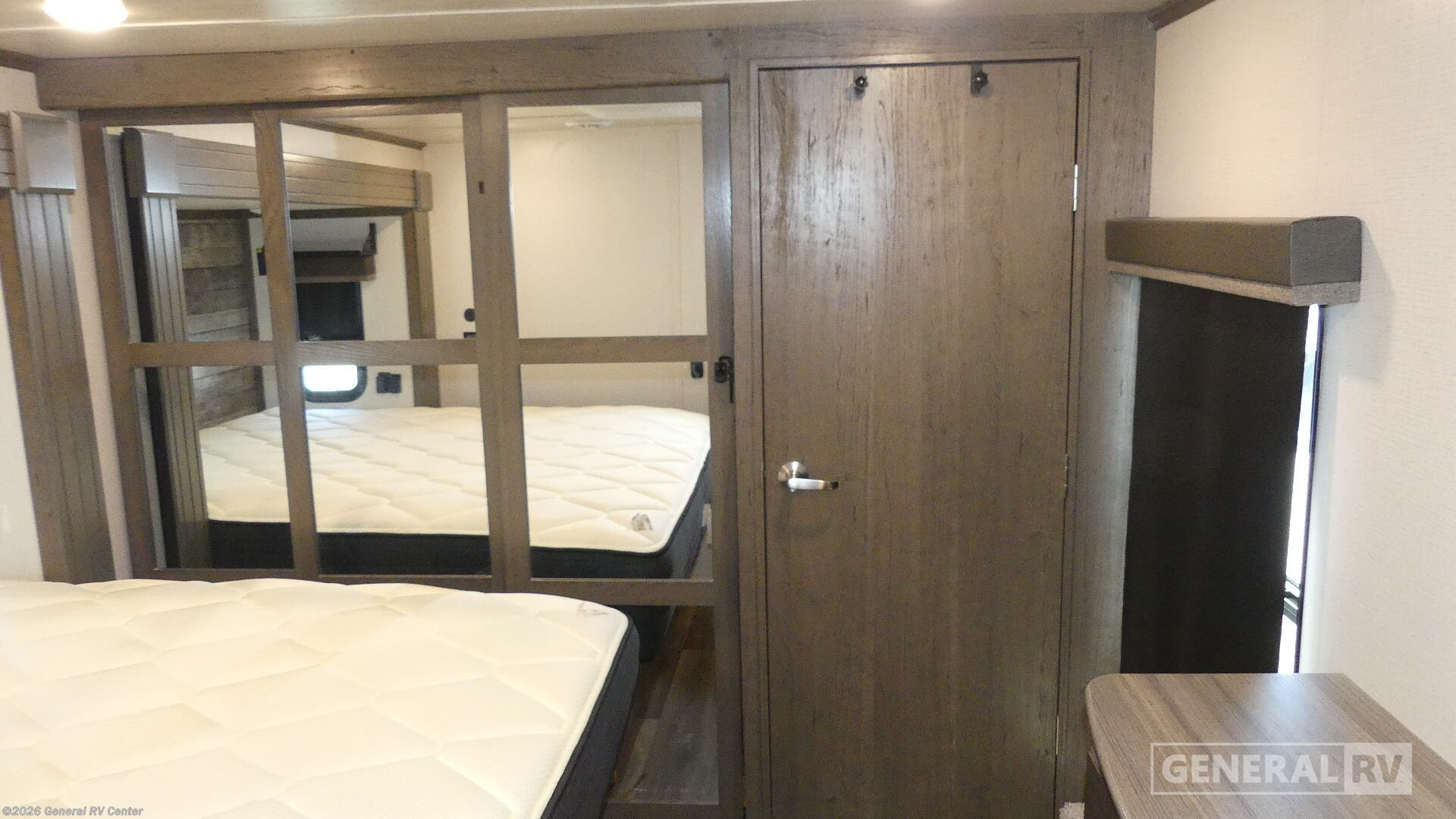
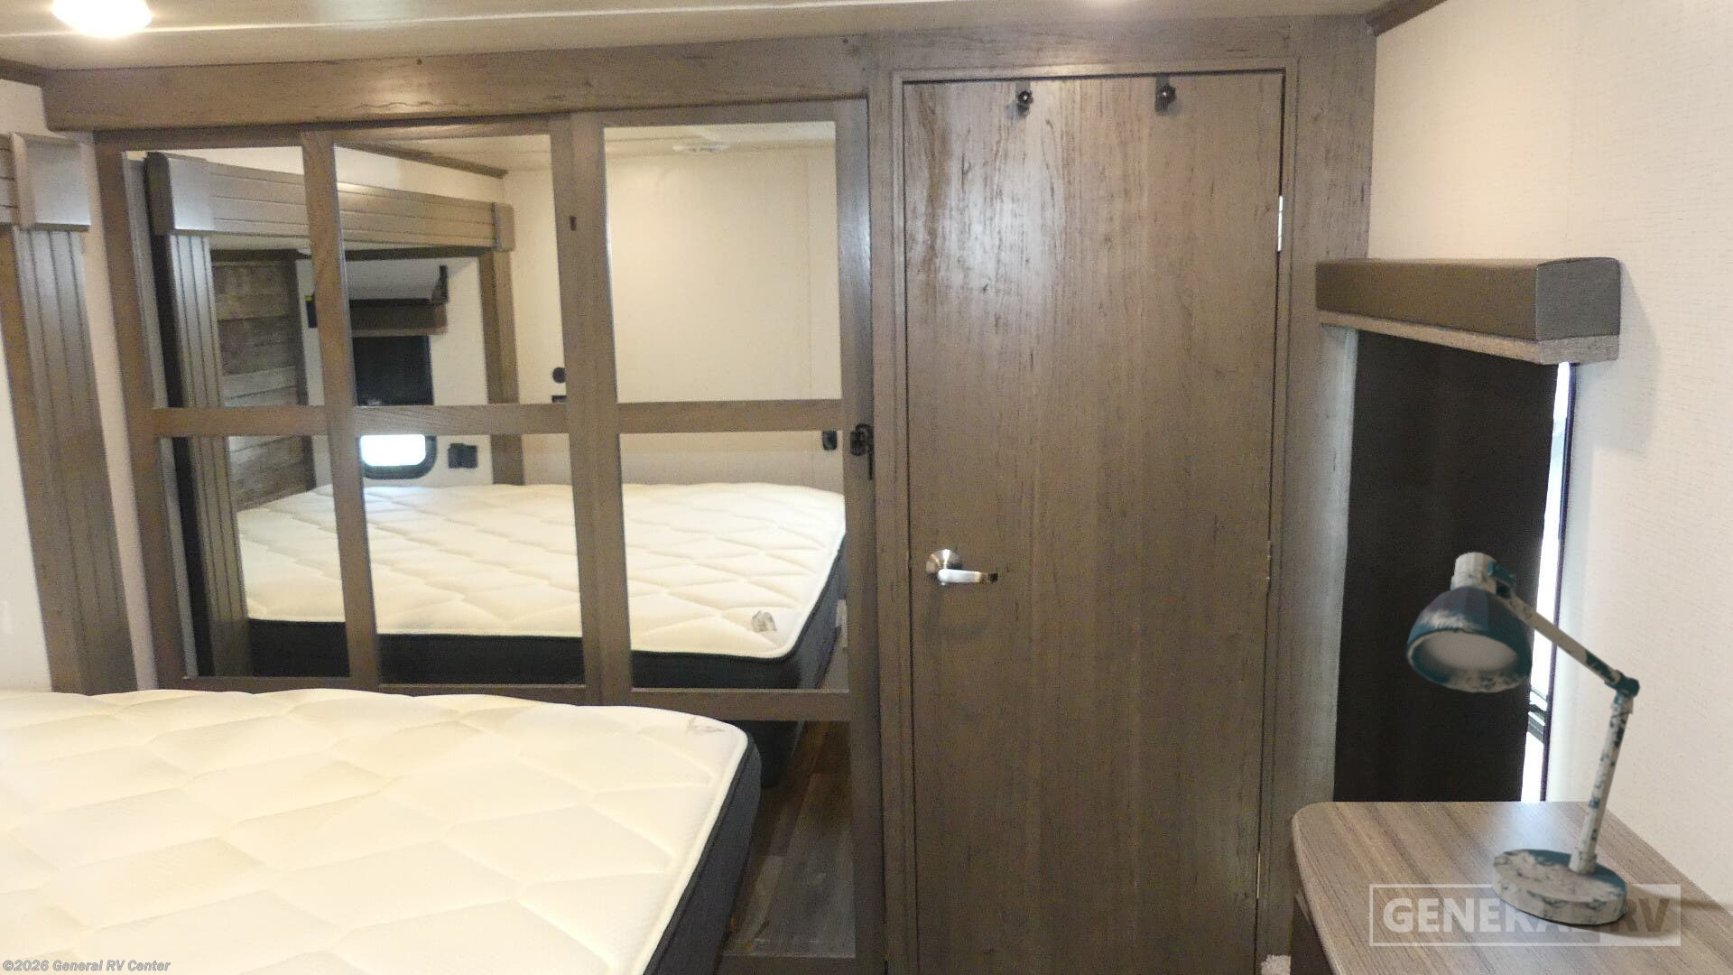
+ desk lamp [1404,551,1641,925]
